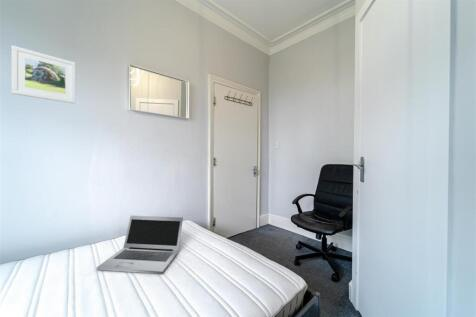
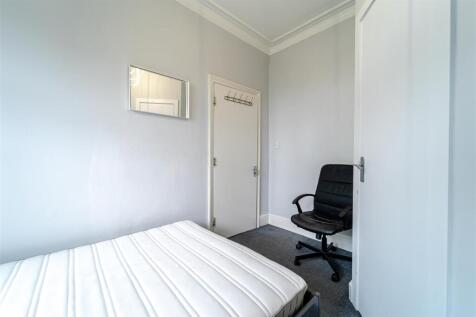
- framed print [11,44,77,105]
- laptop [96,215,184,275]
